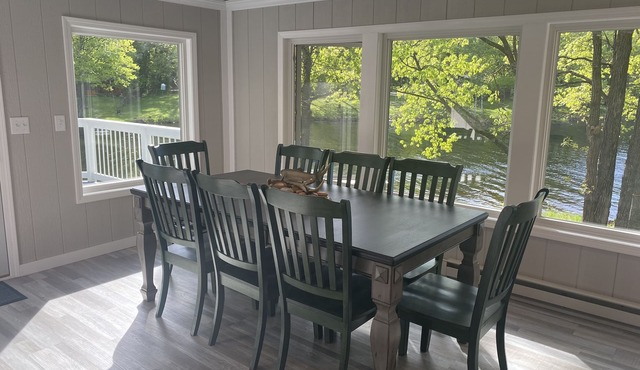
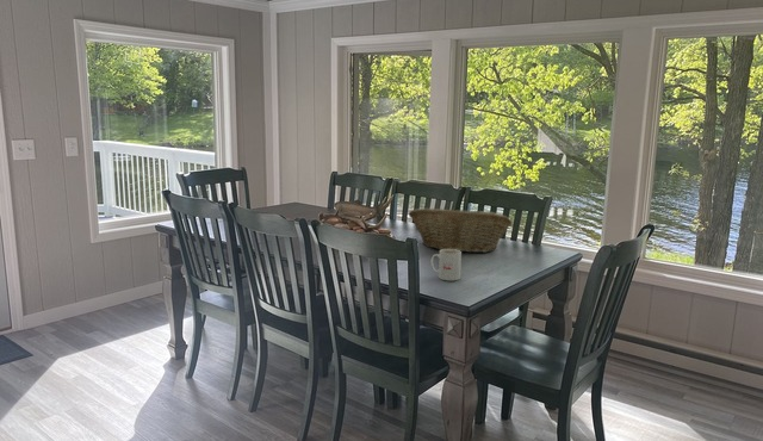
+ mug [430,249,463,282]
+ fruit basket [408,207,514,254]
